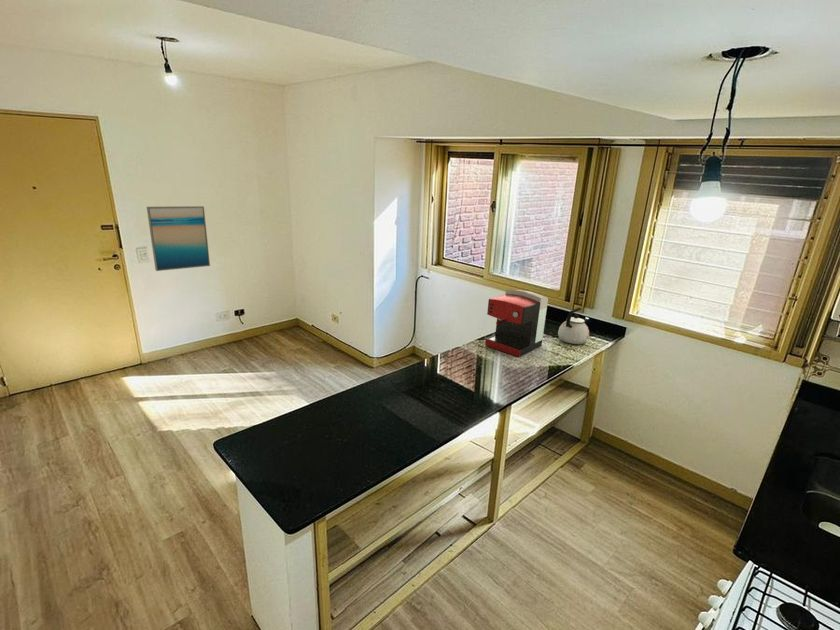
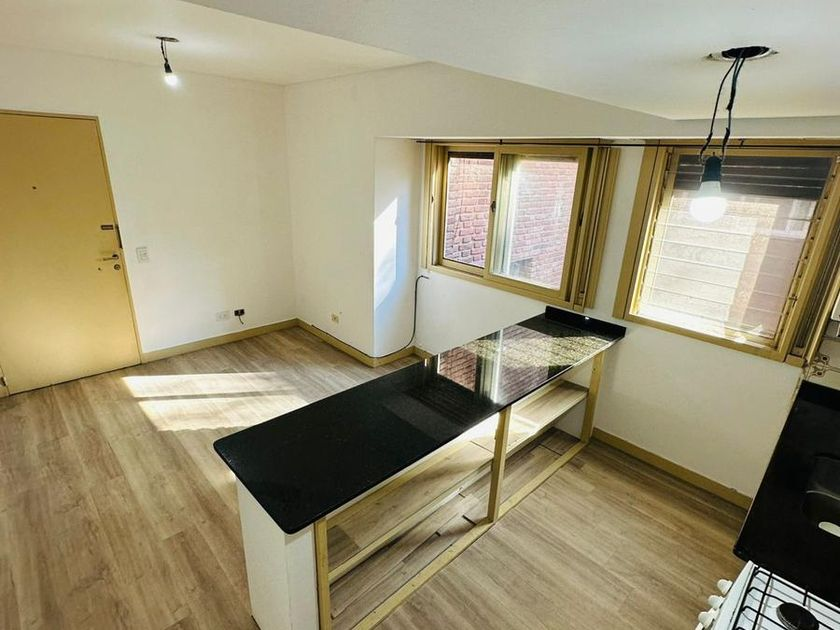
- wall art [146,205,211,272]
- kettle [557,307,590,345]
- coffee maker [484,289,549,358]
